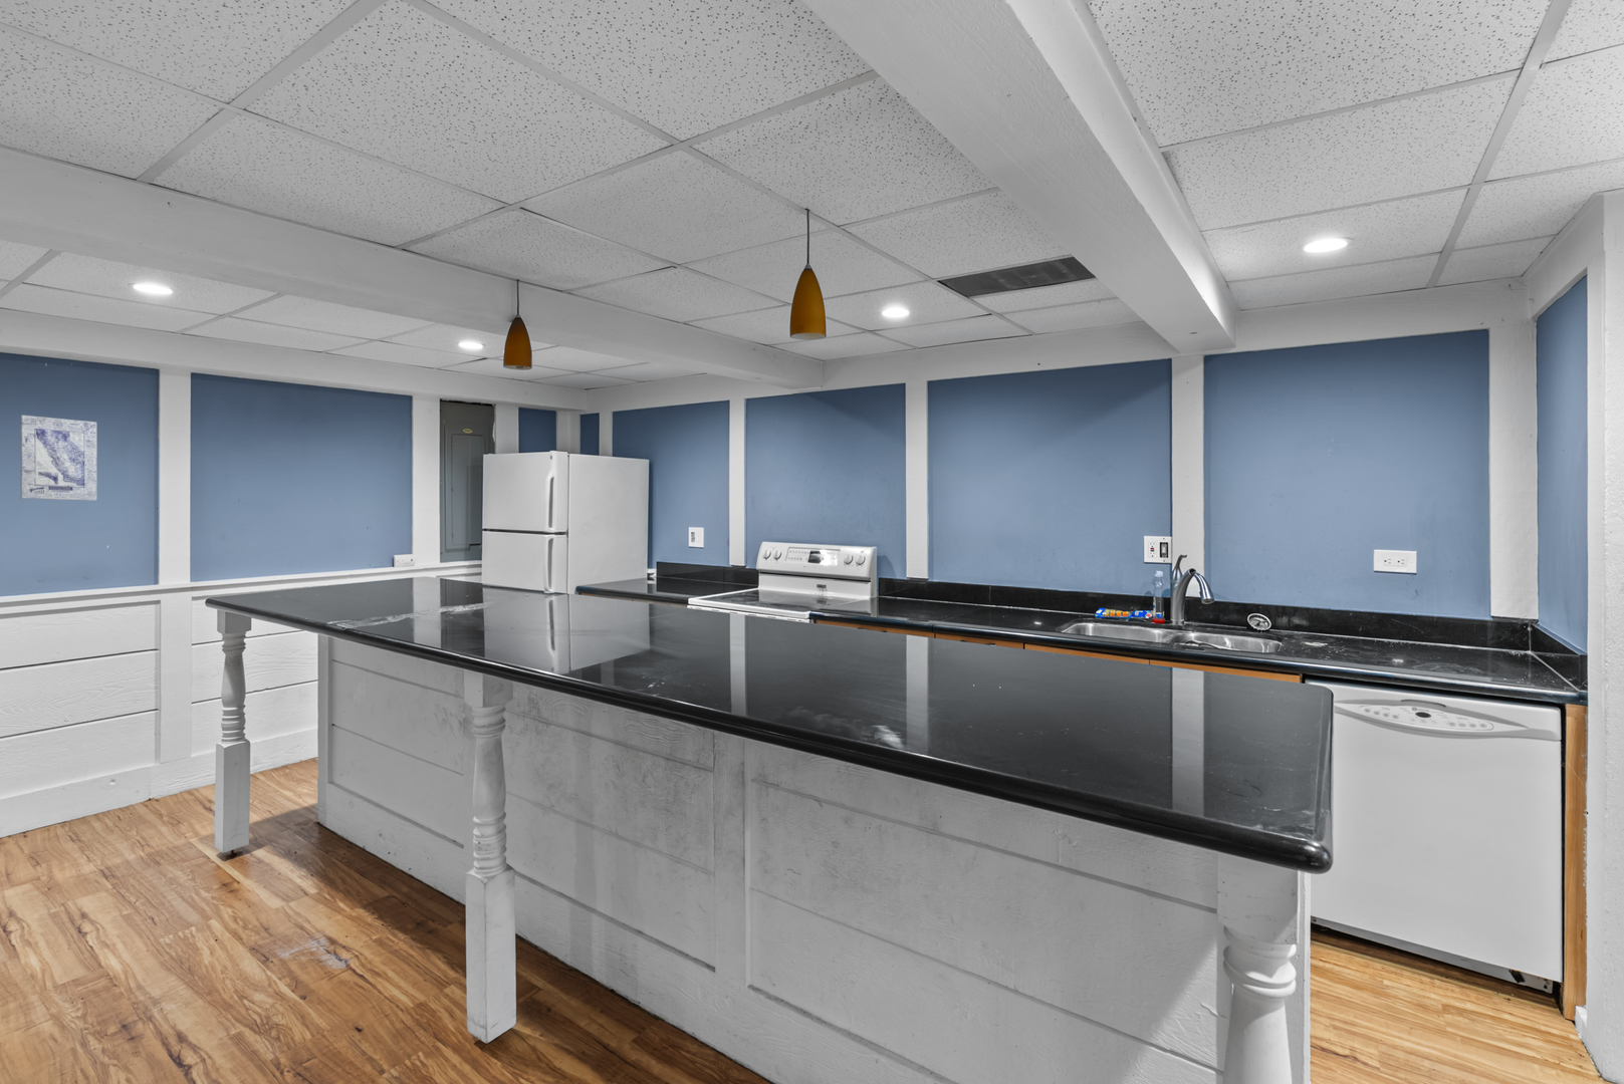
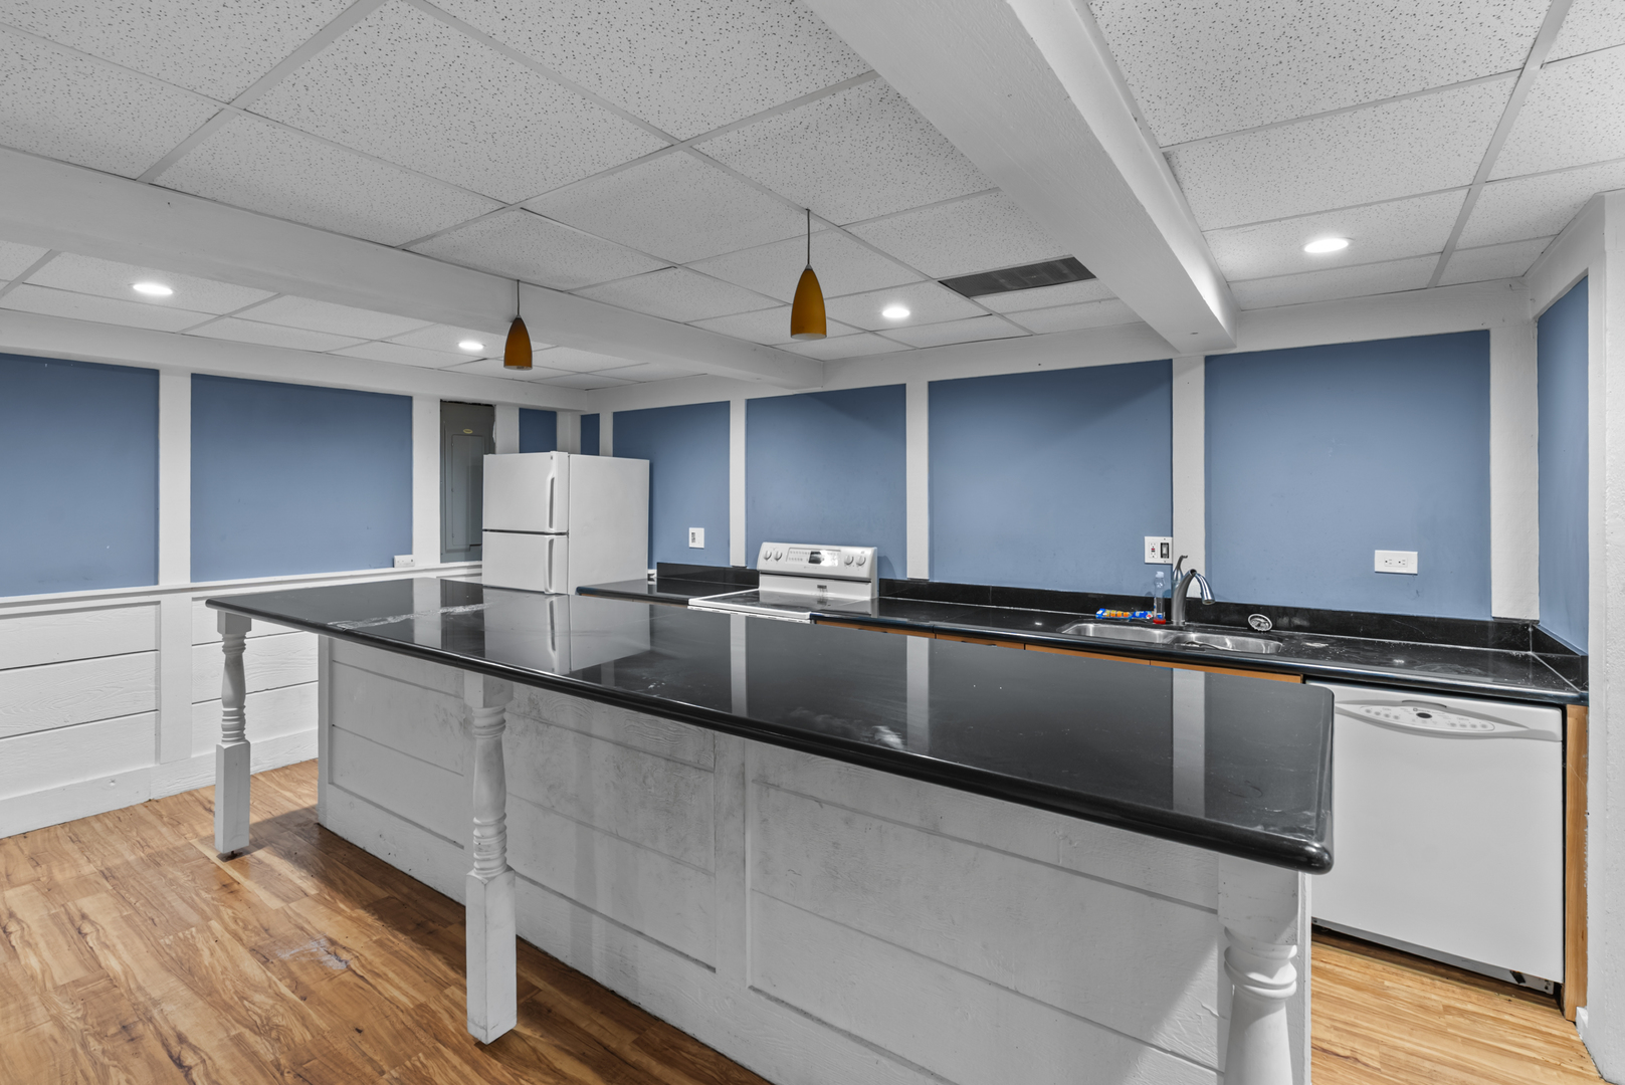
- wall art [21,415,98,502]
